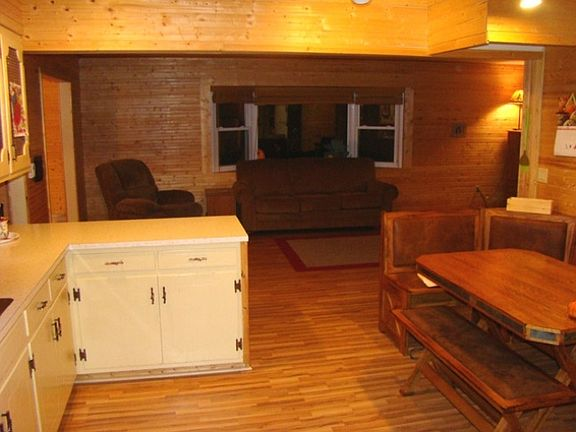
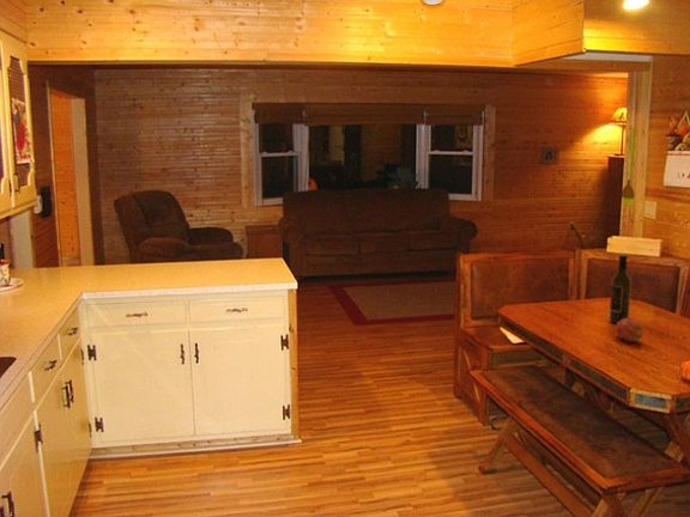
+ fruit [615,316,644,343]
+ wine bottle [609,254,632,324]
